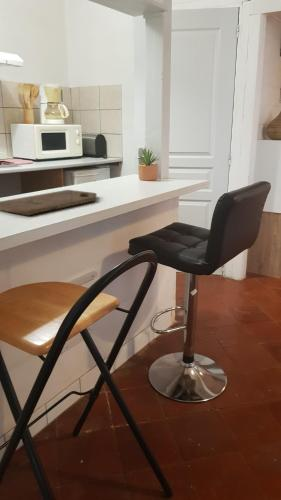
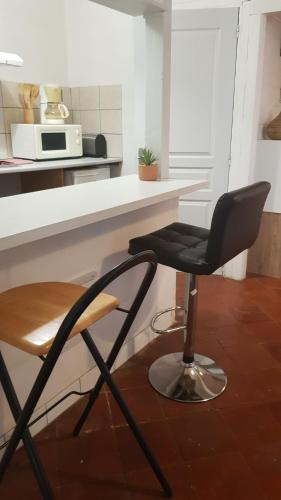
- cutting board [0,189,98,217]
